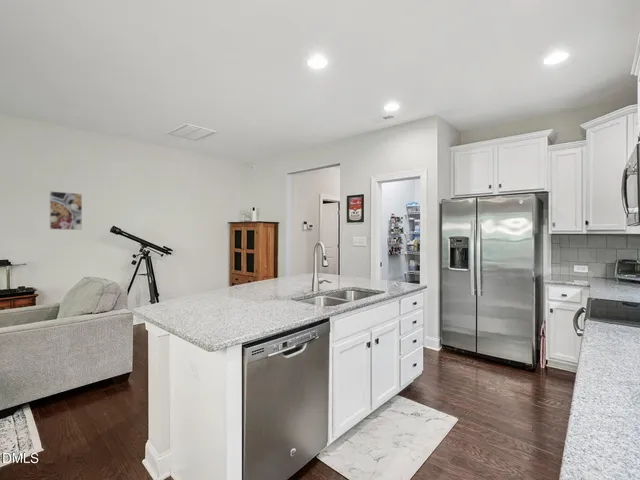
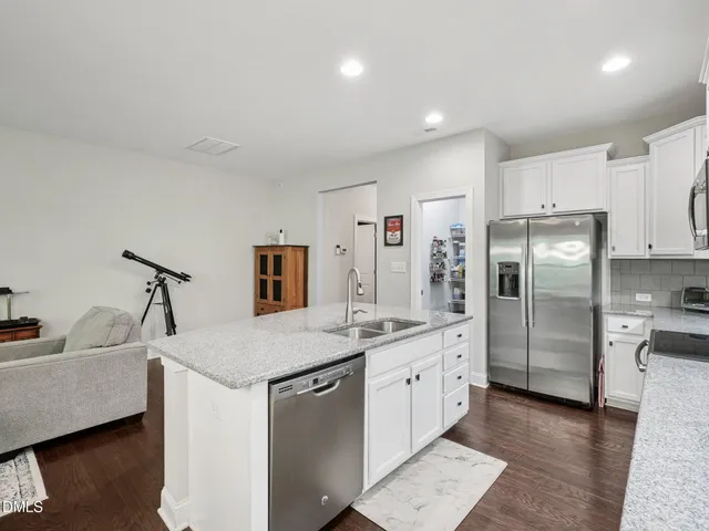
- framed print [49,190,83,231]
